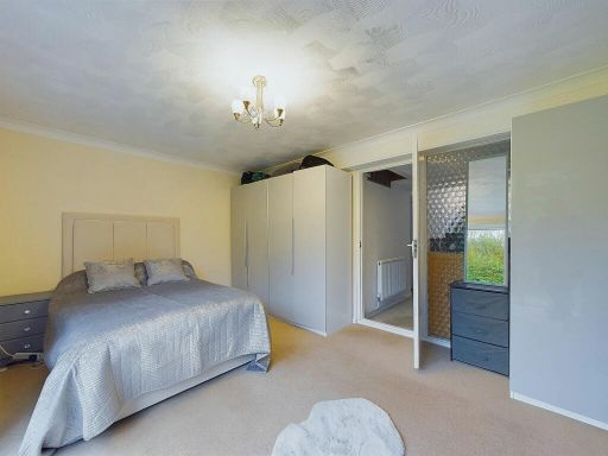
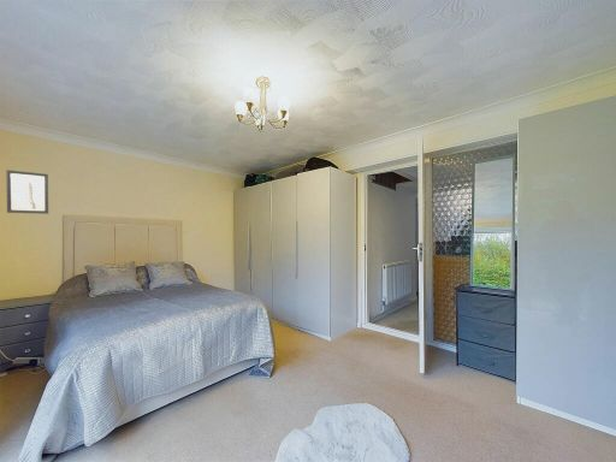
+ wall art [5,168,49,215]
